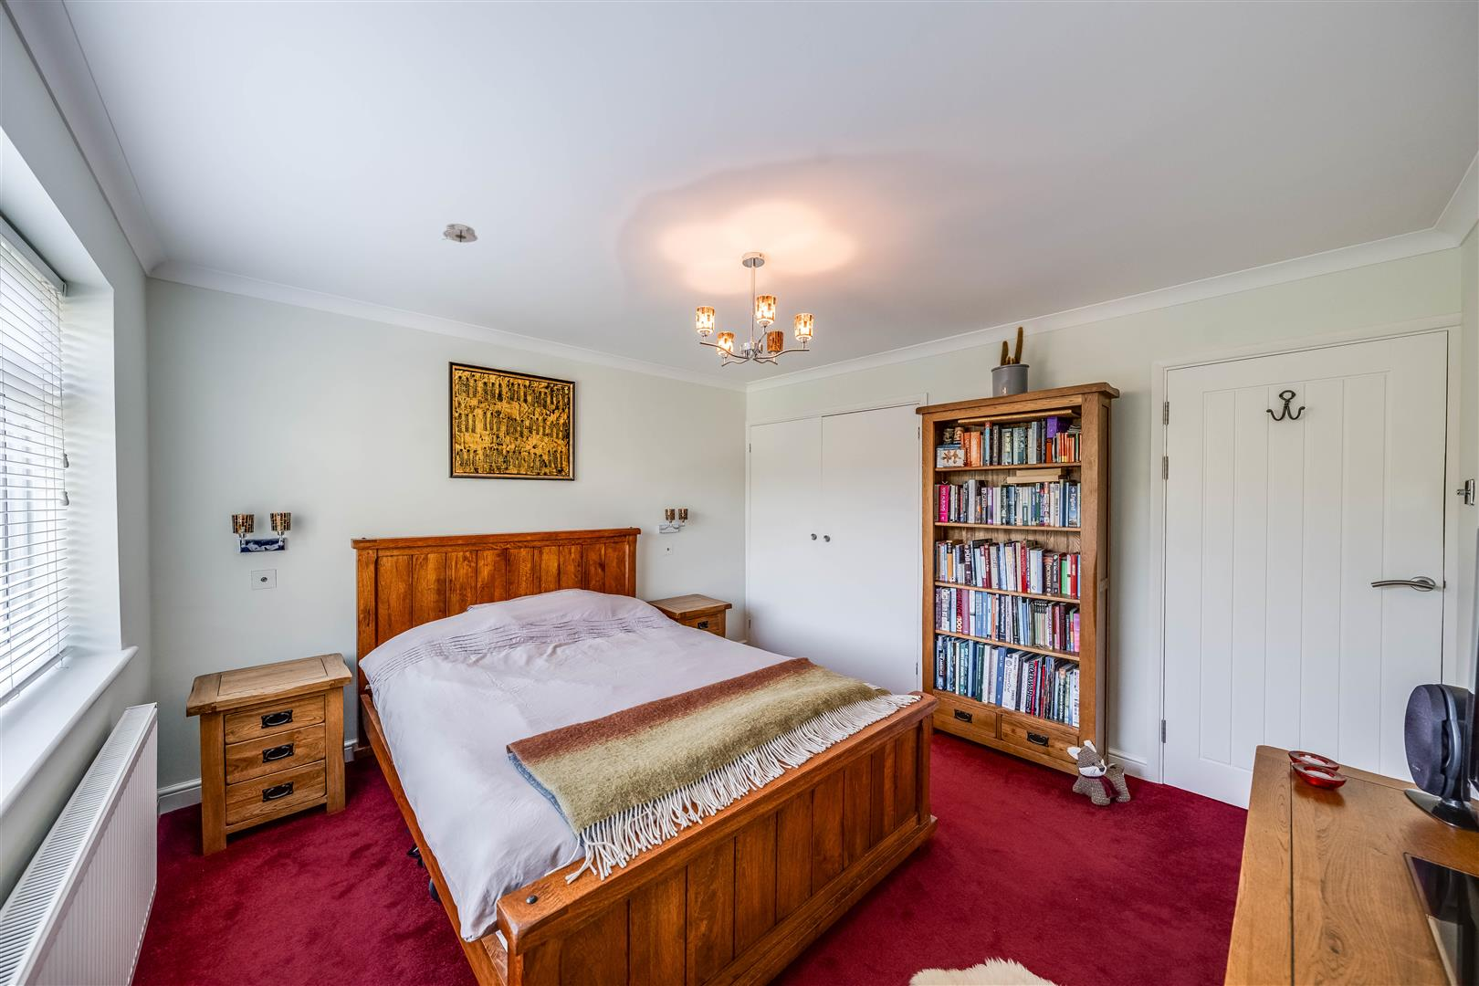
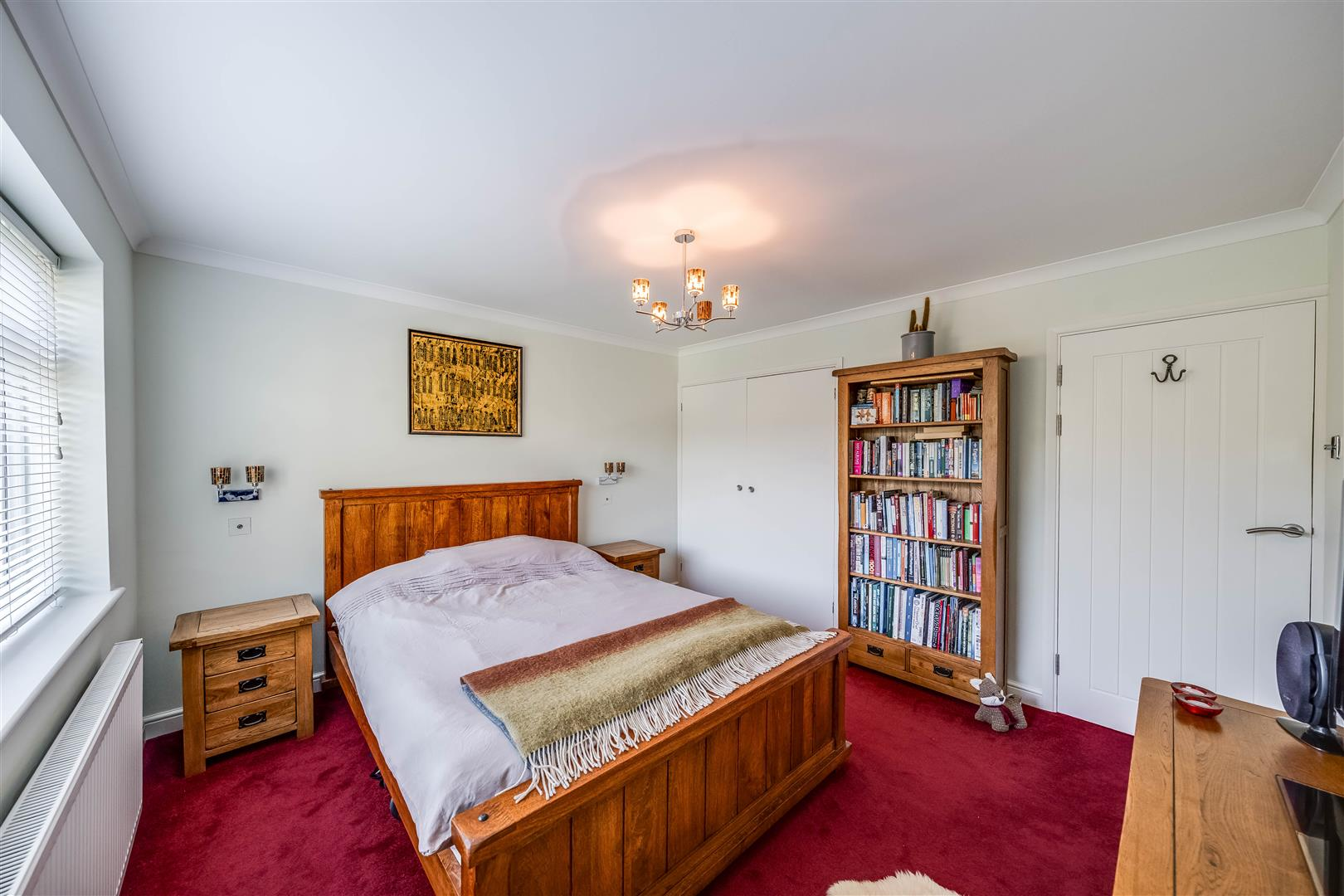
- smoke detector [441,222,479,244]
